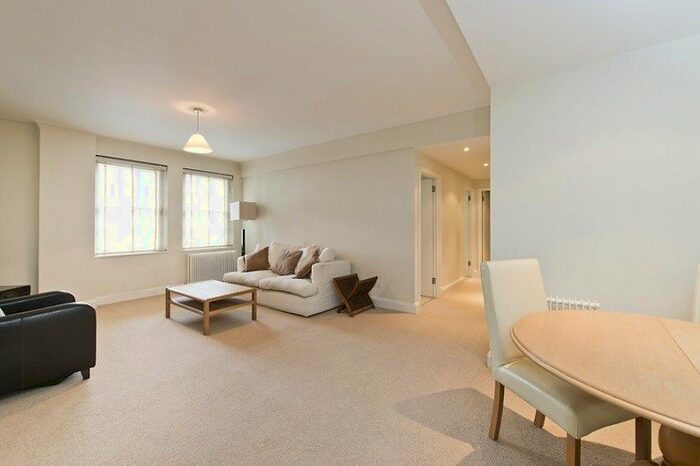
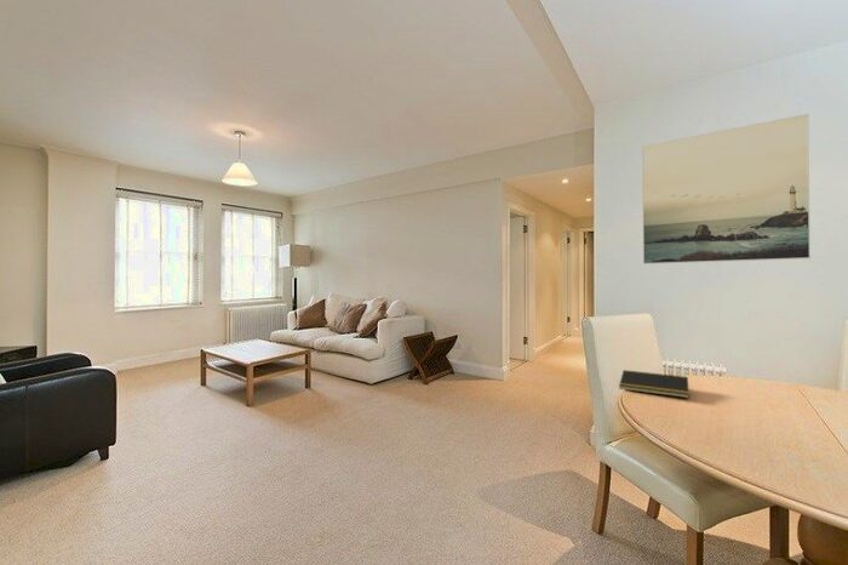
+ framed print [641,113,812,266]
+ notepad [618,369,691,399]
